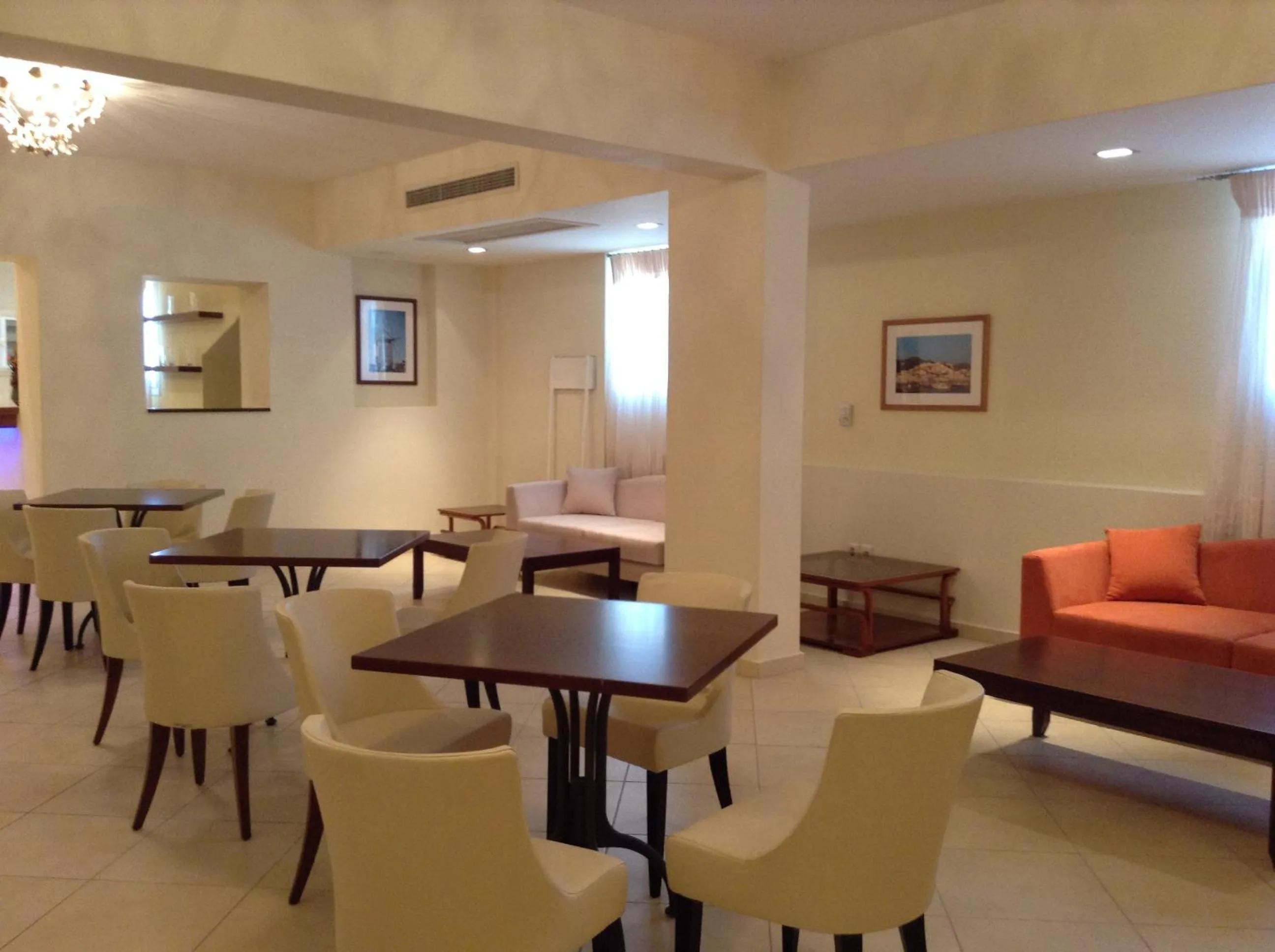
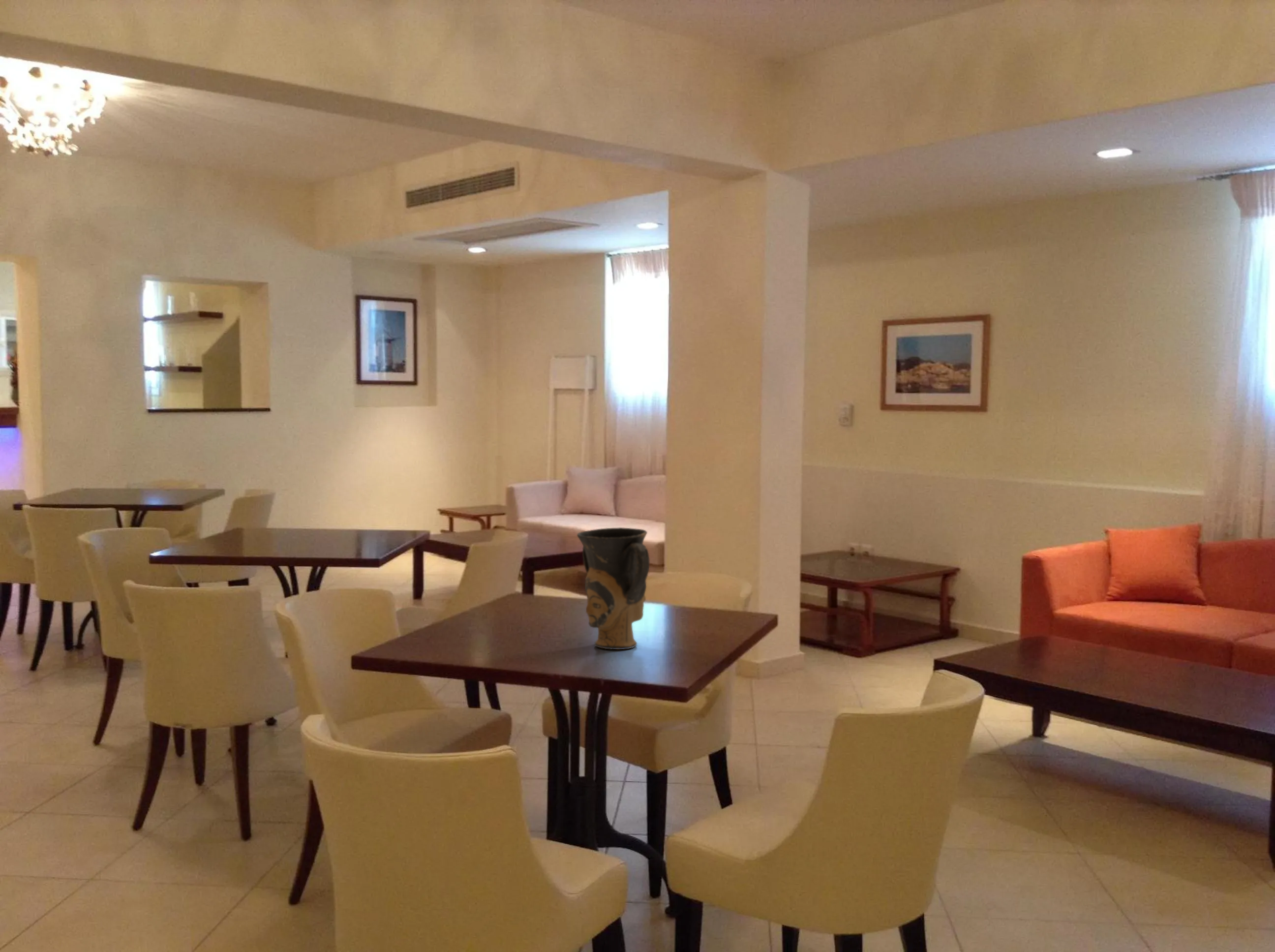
+ vase [577,527,650,650]
